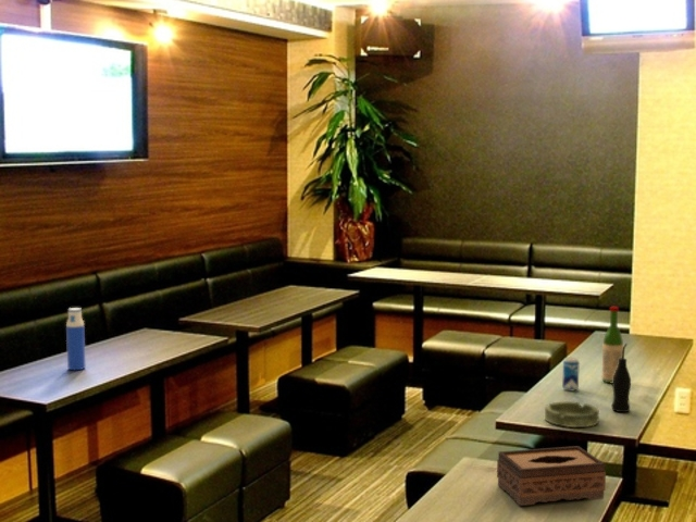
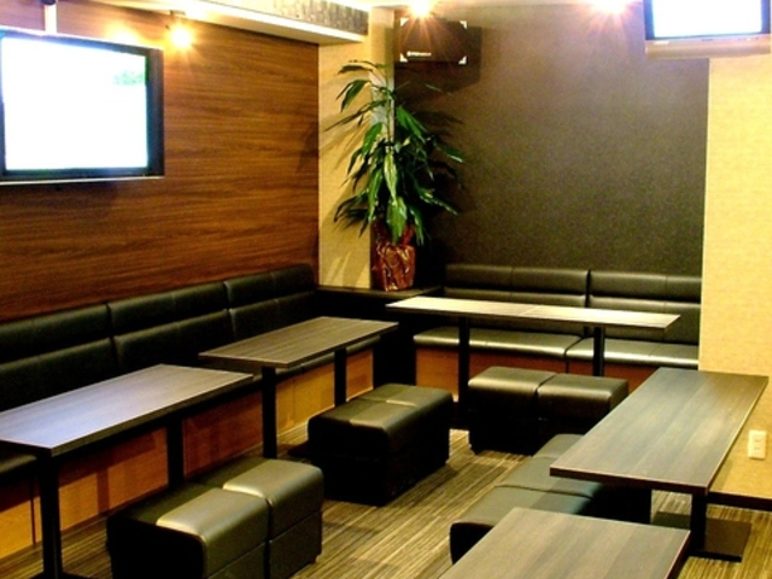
- ashtray [544,400,600,428]
- bottle [611,343,632,413]
- tissue box [496,445,607,507]
- beverage can [561,357,581,391]
- wine bottle [601,306,624,385]
- water bottle [65,307,87,371]
